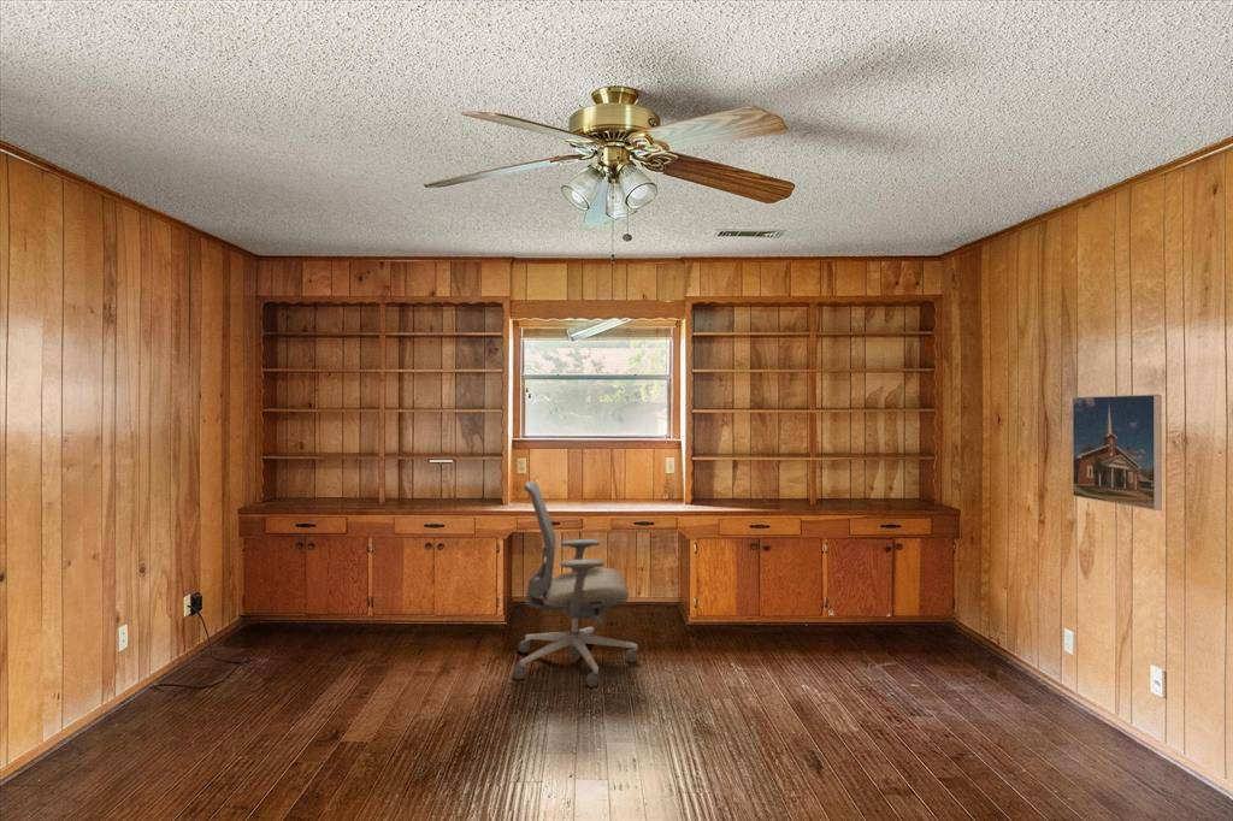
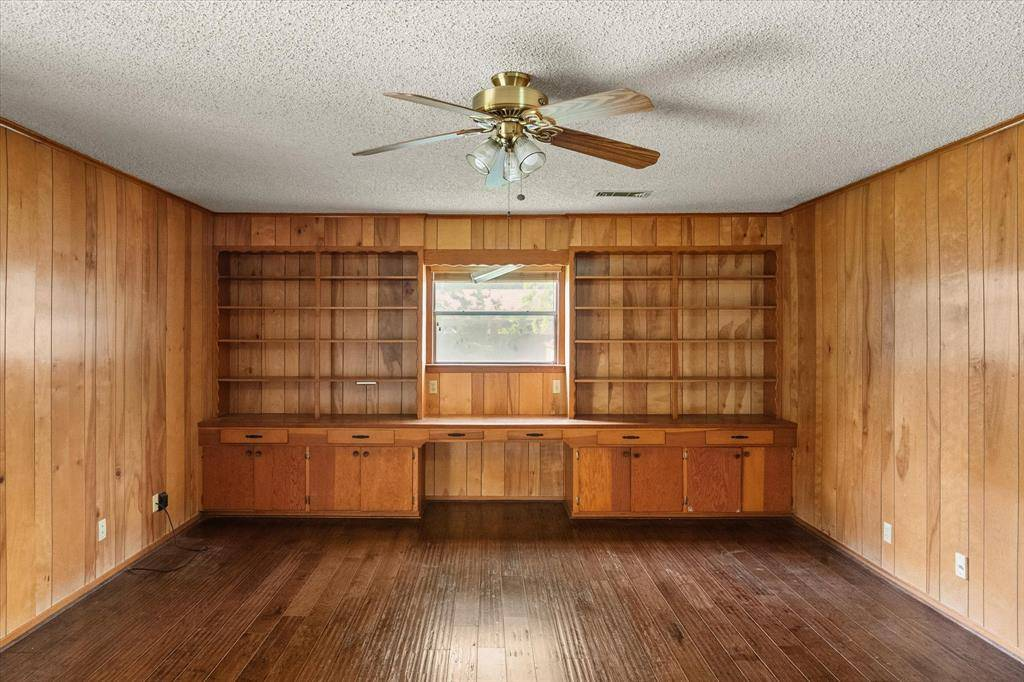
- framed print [1072,394,1163,512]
- office chair [512,480,638,689]
